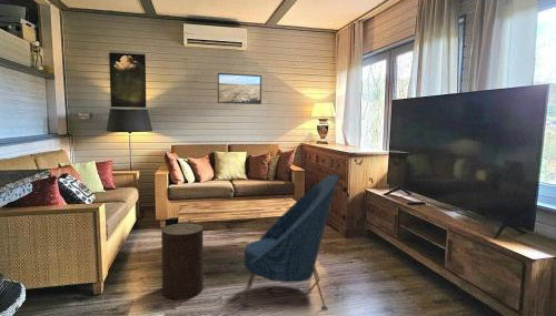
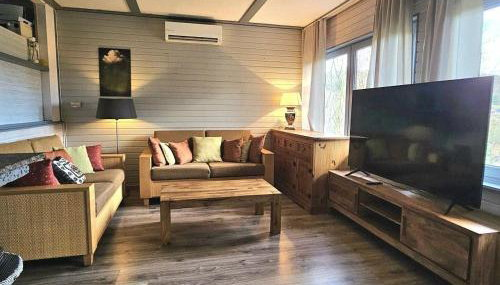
- lounge chair [240,173,339,310]
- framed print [217,72,262,105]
- stool [160,222,203,300]
